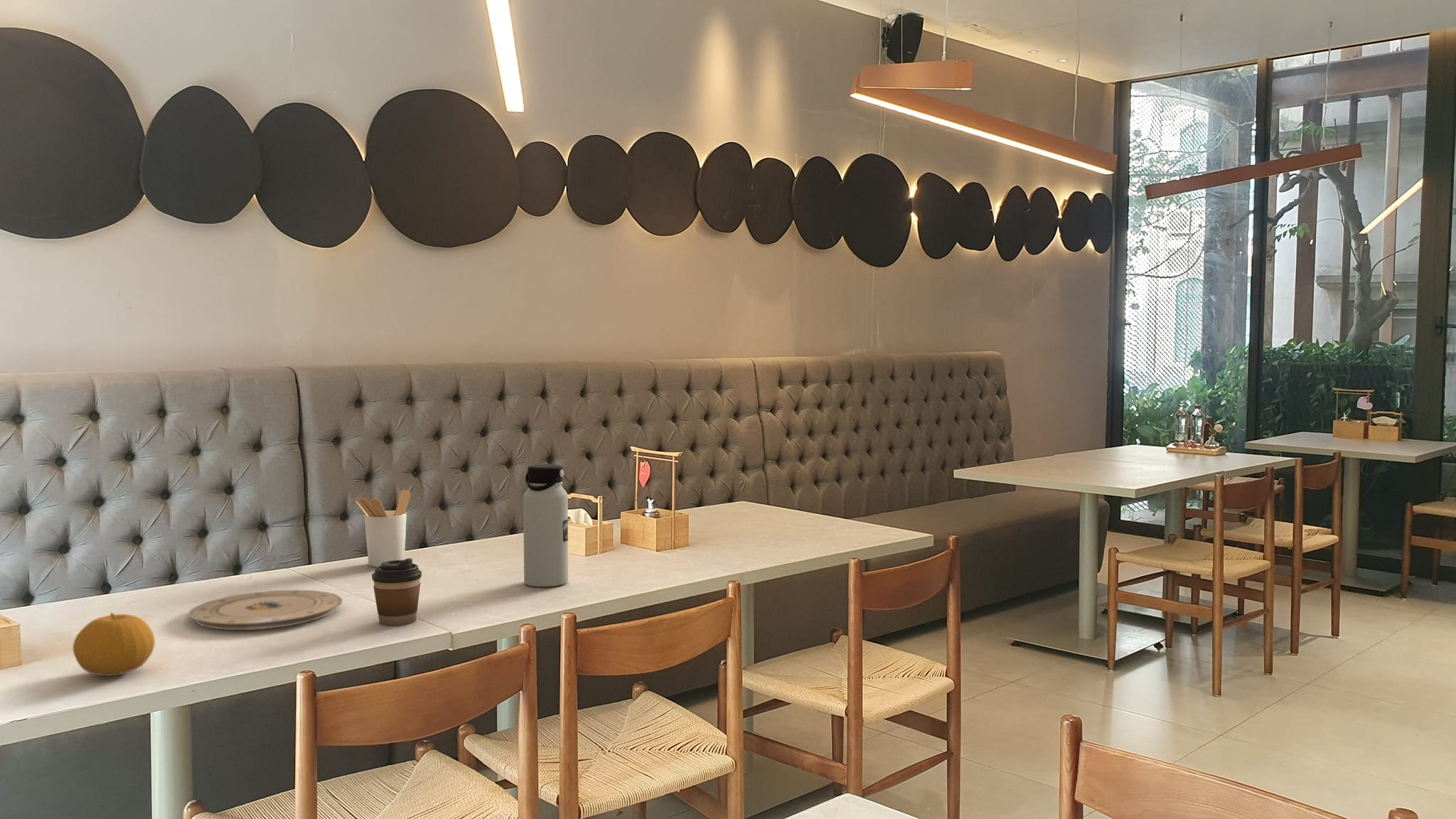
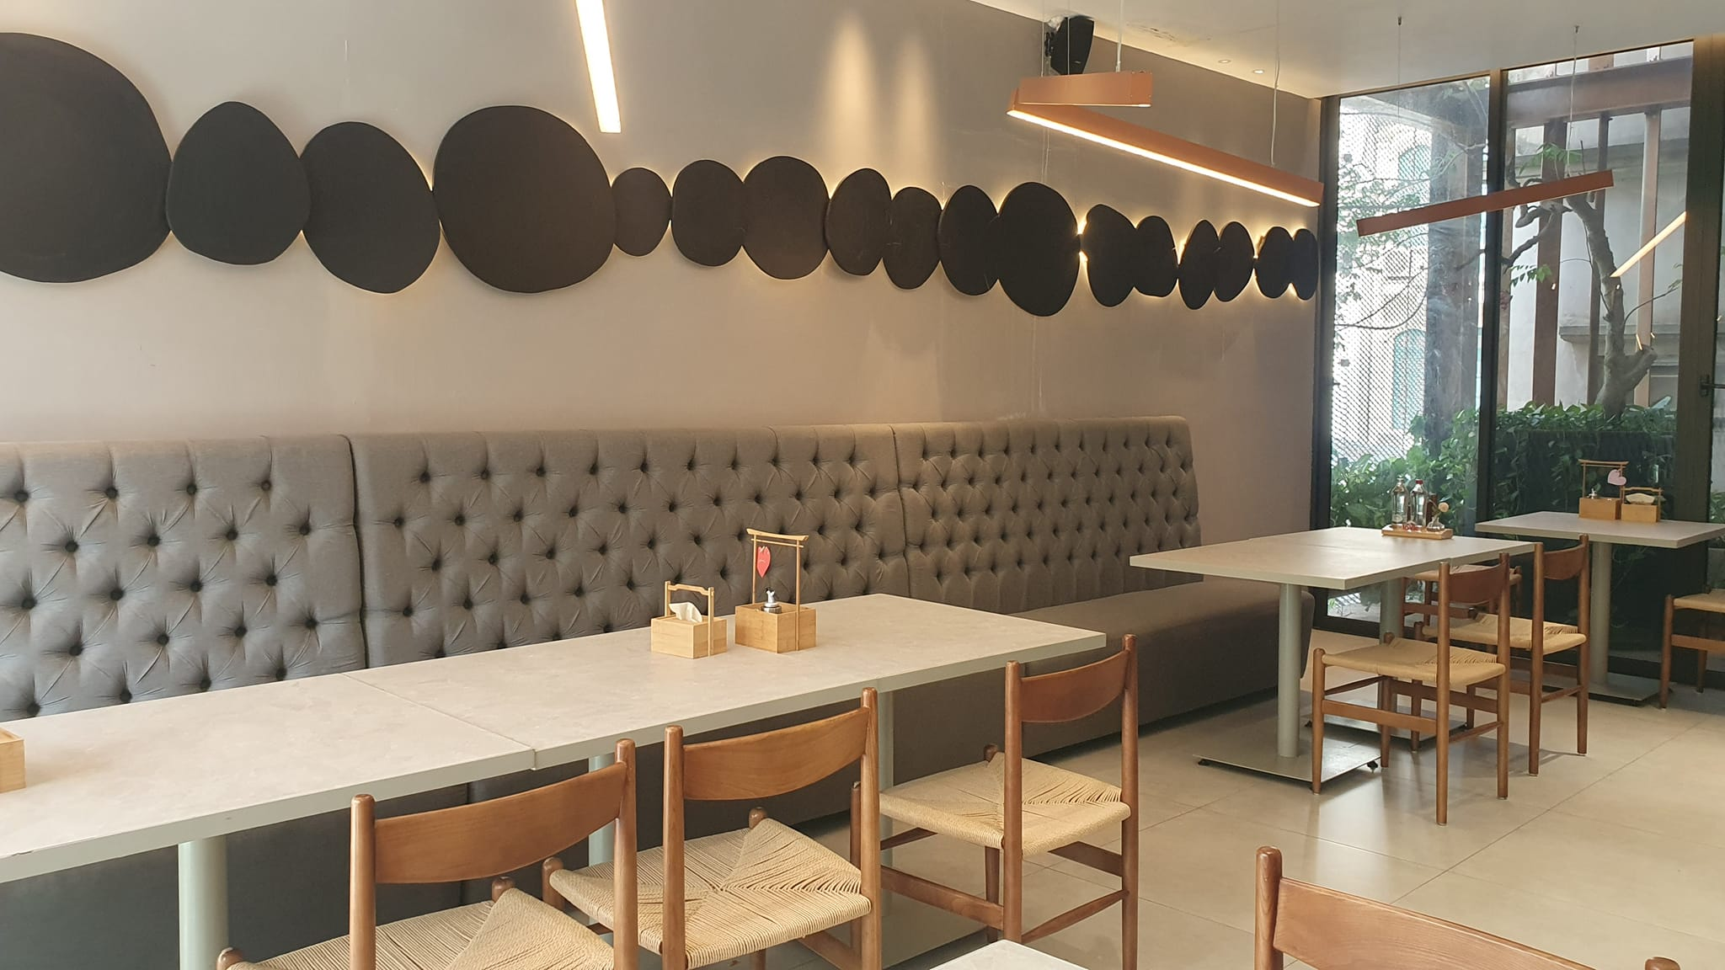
- coffee cup [371,557,422,626]
- utensil holder [354,489,412,567]
- water bottle [523,464,569,587]
- fruit [73,611,156,677]
- plate [188,589,343,631]
